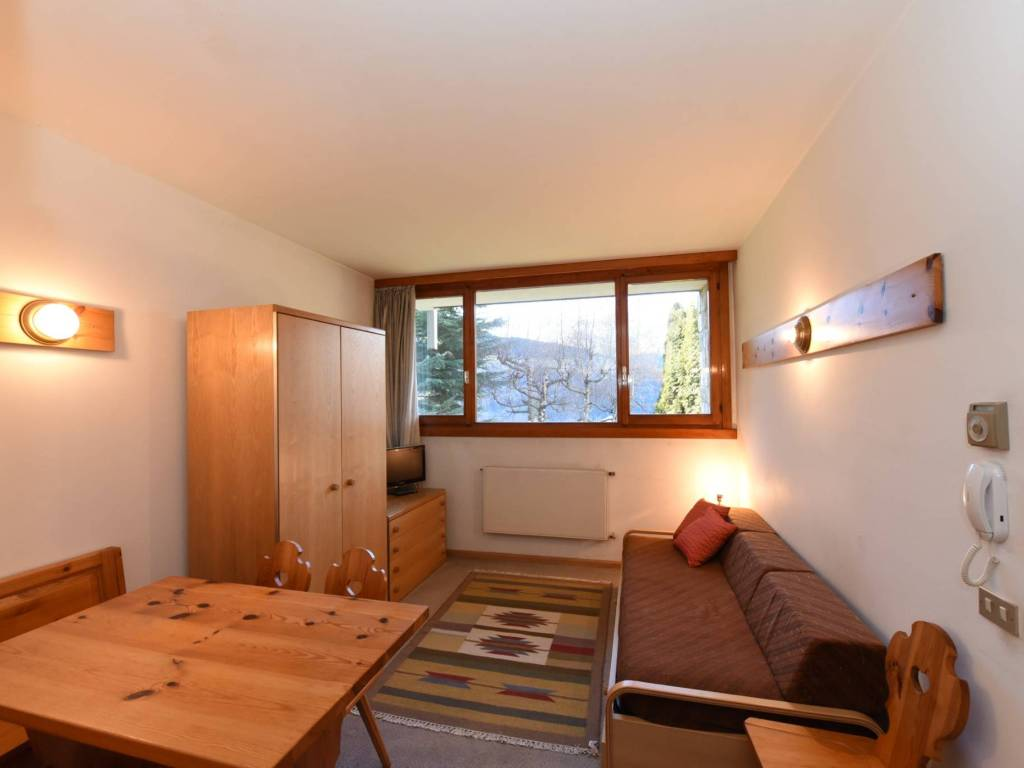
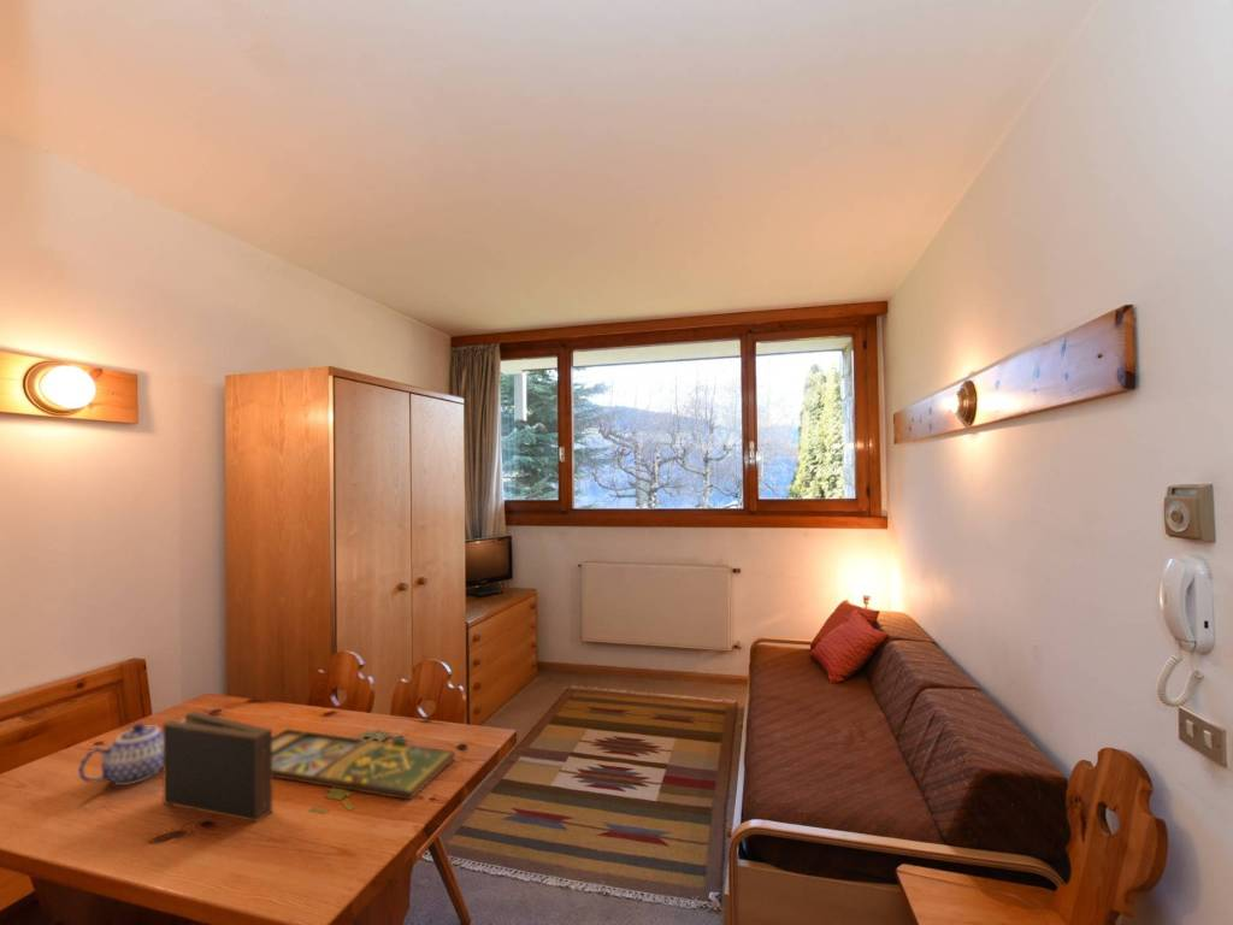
+ teapot [77,719,185,786]
+ board game [161,711,455,824]
